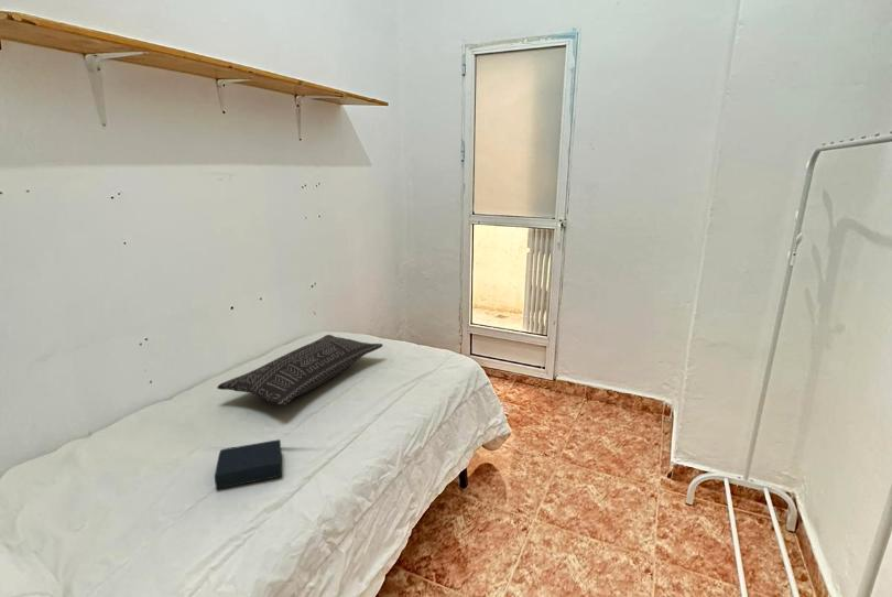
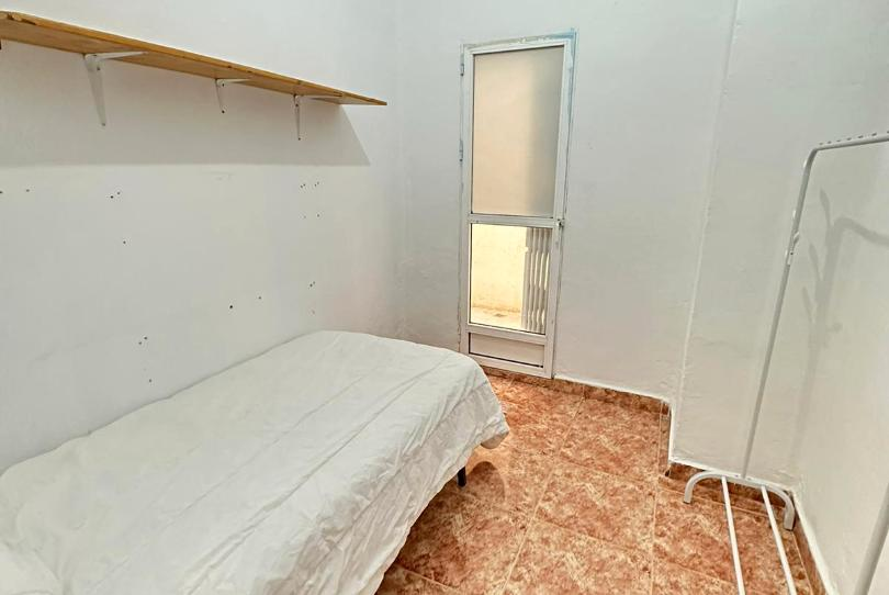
- pillow [216,334,384,408]
- book [214,438,283,490]
